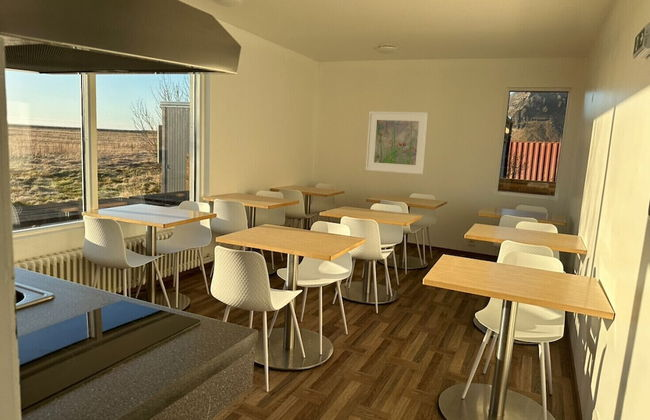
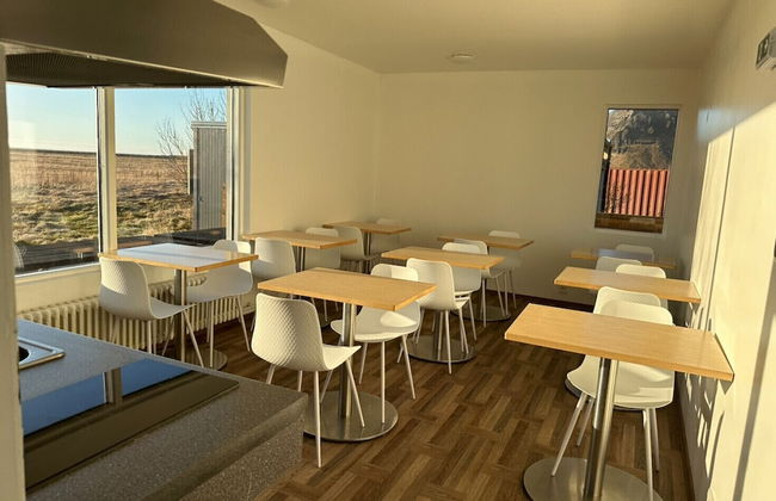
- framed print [365,110,430,175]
